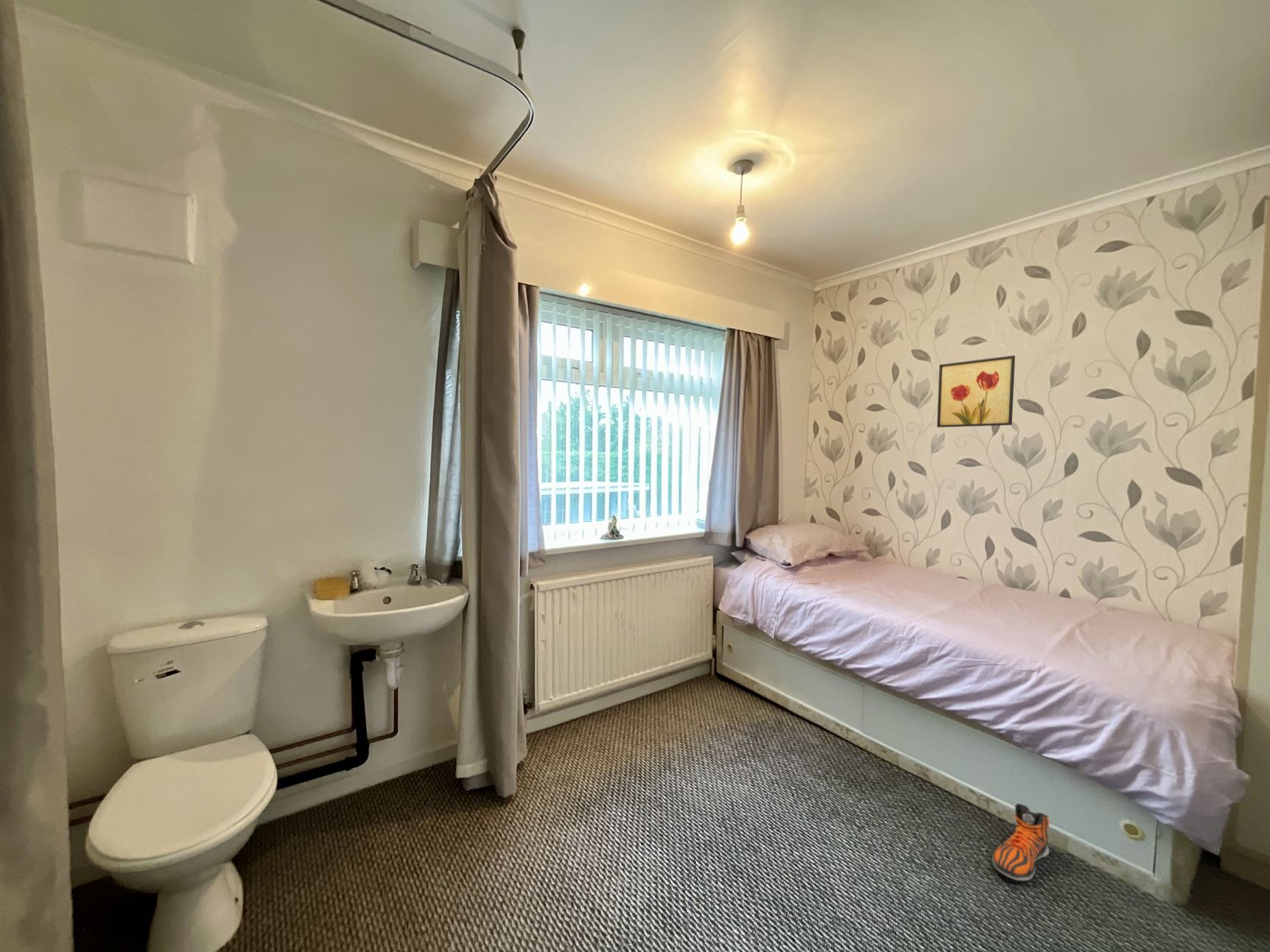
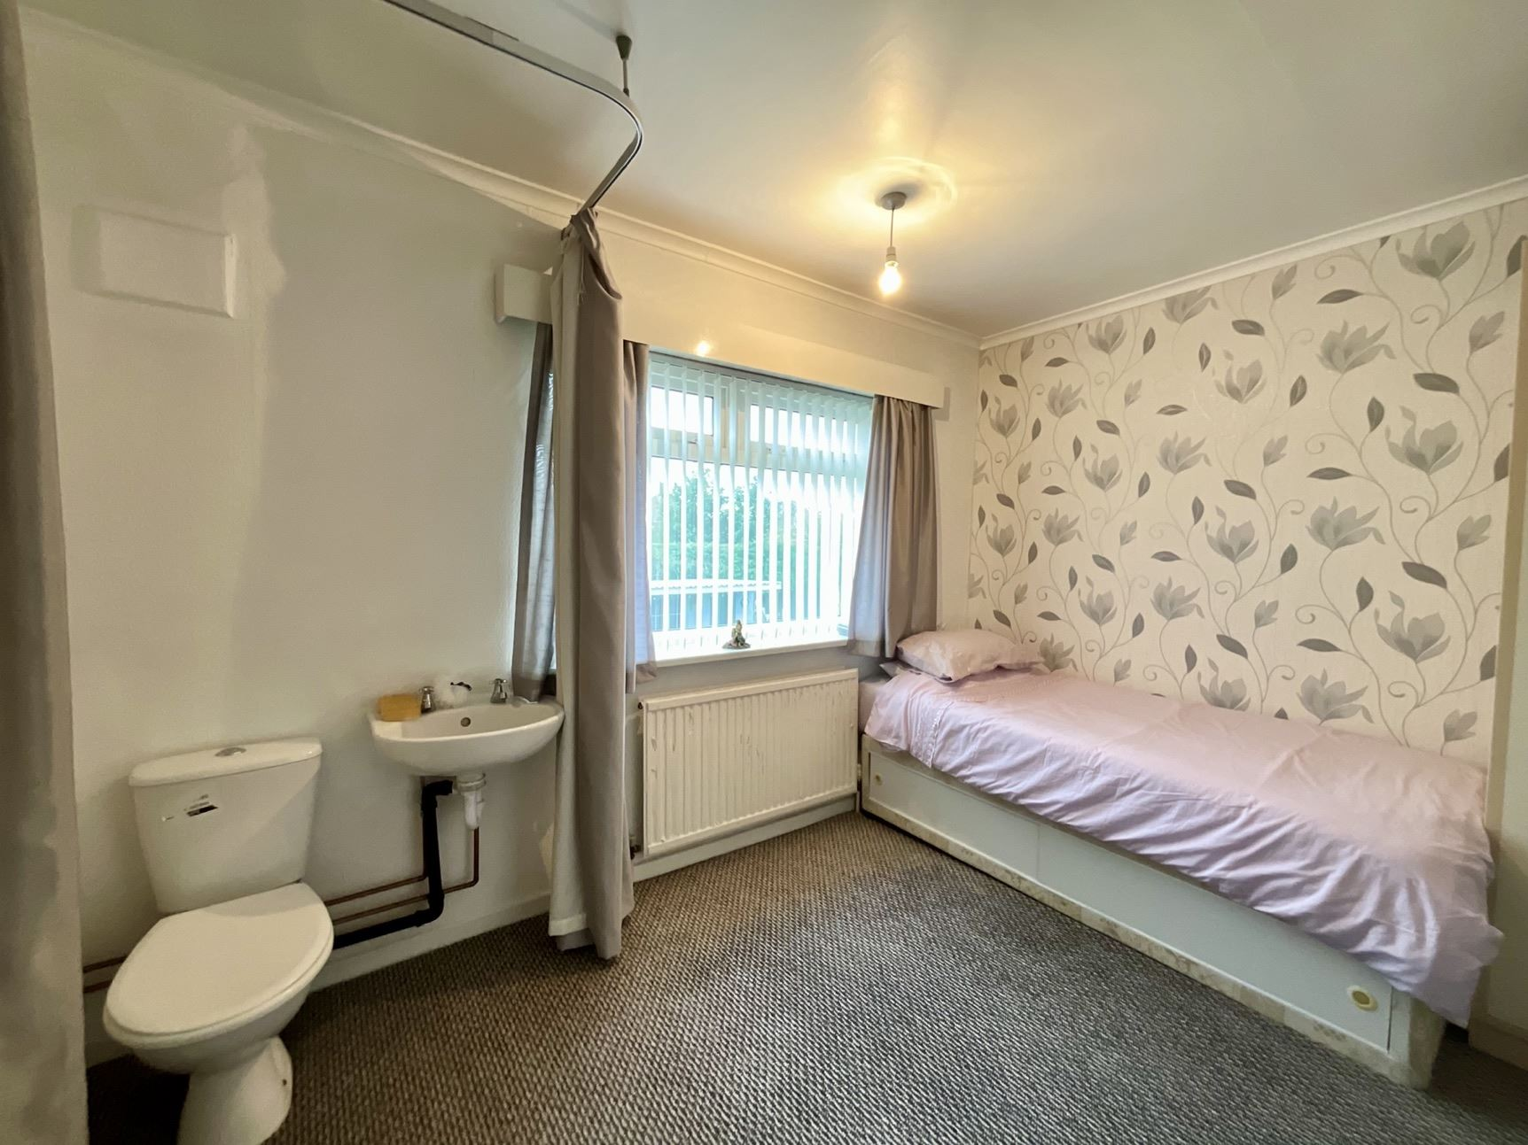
- wall art [936,355,1016,428]
- sneaker [992,803,1050,881]
